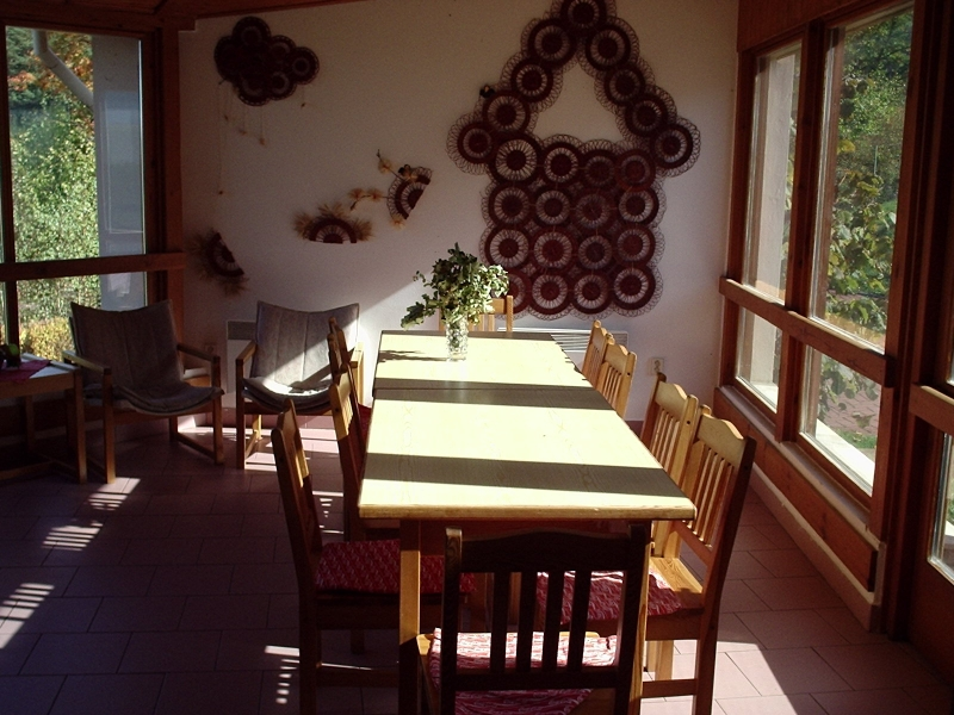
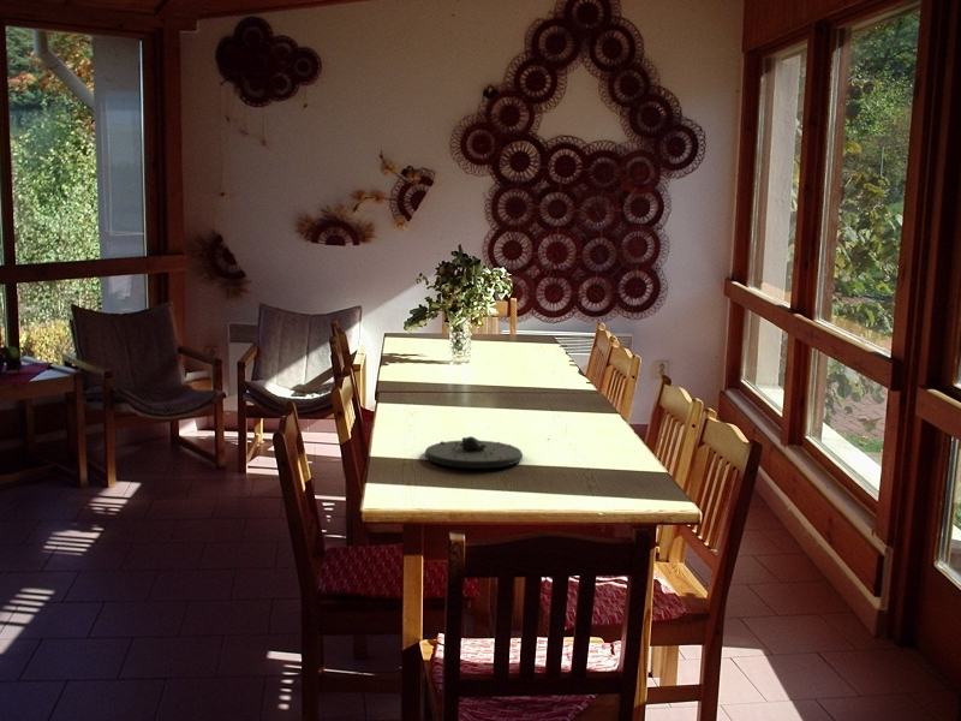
+ plate [424,435,524,470]
